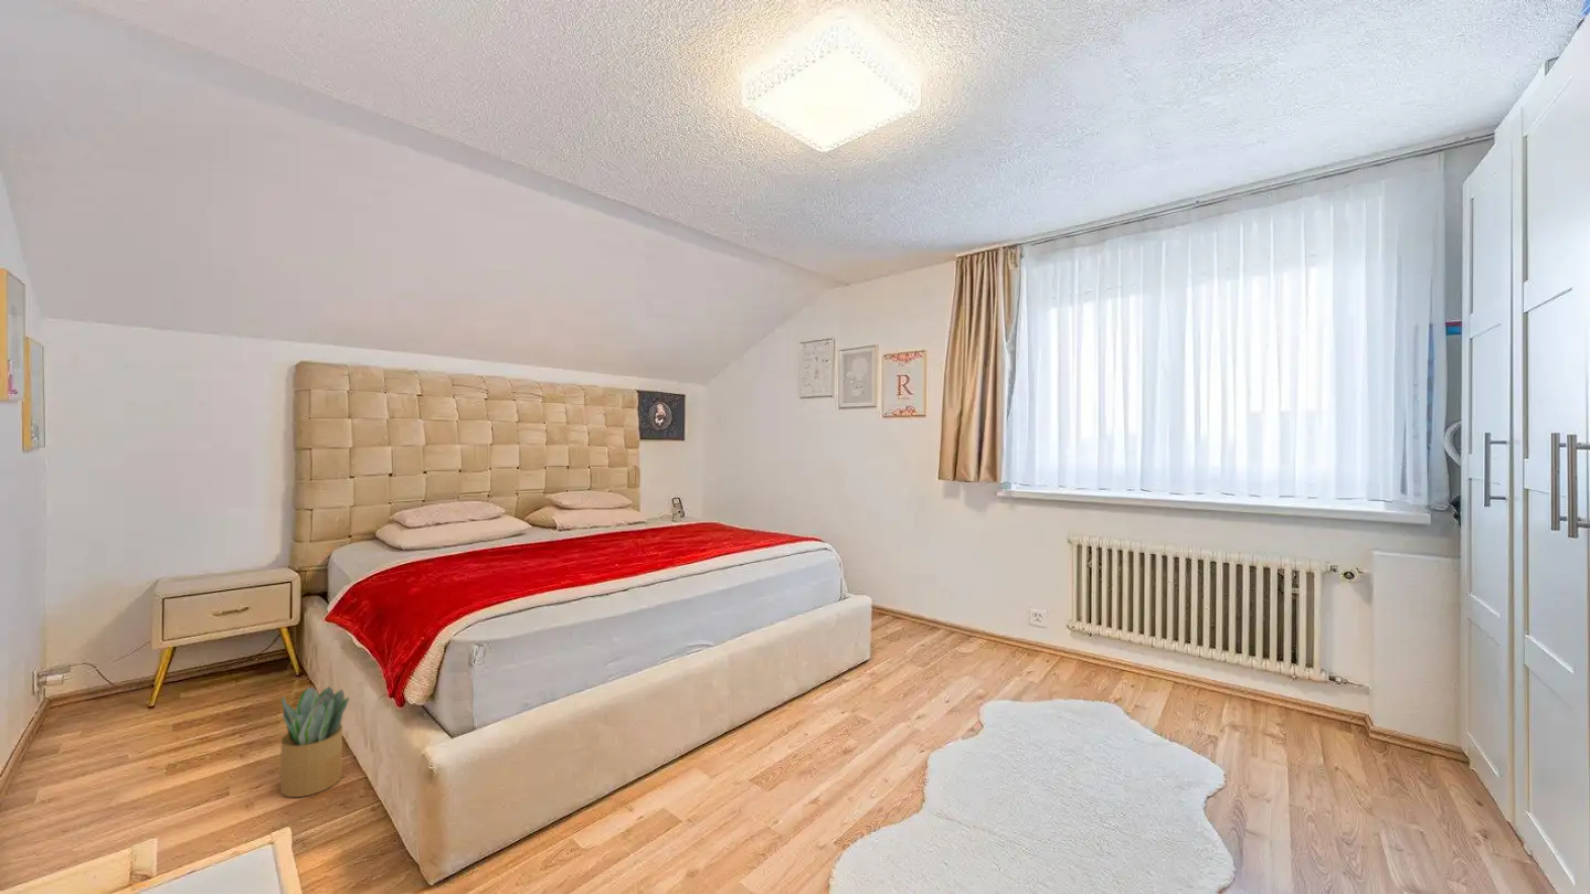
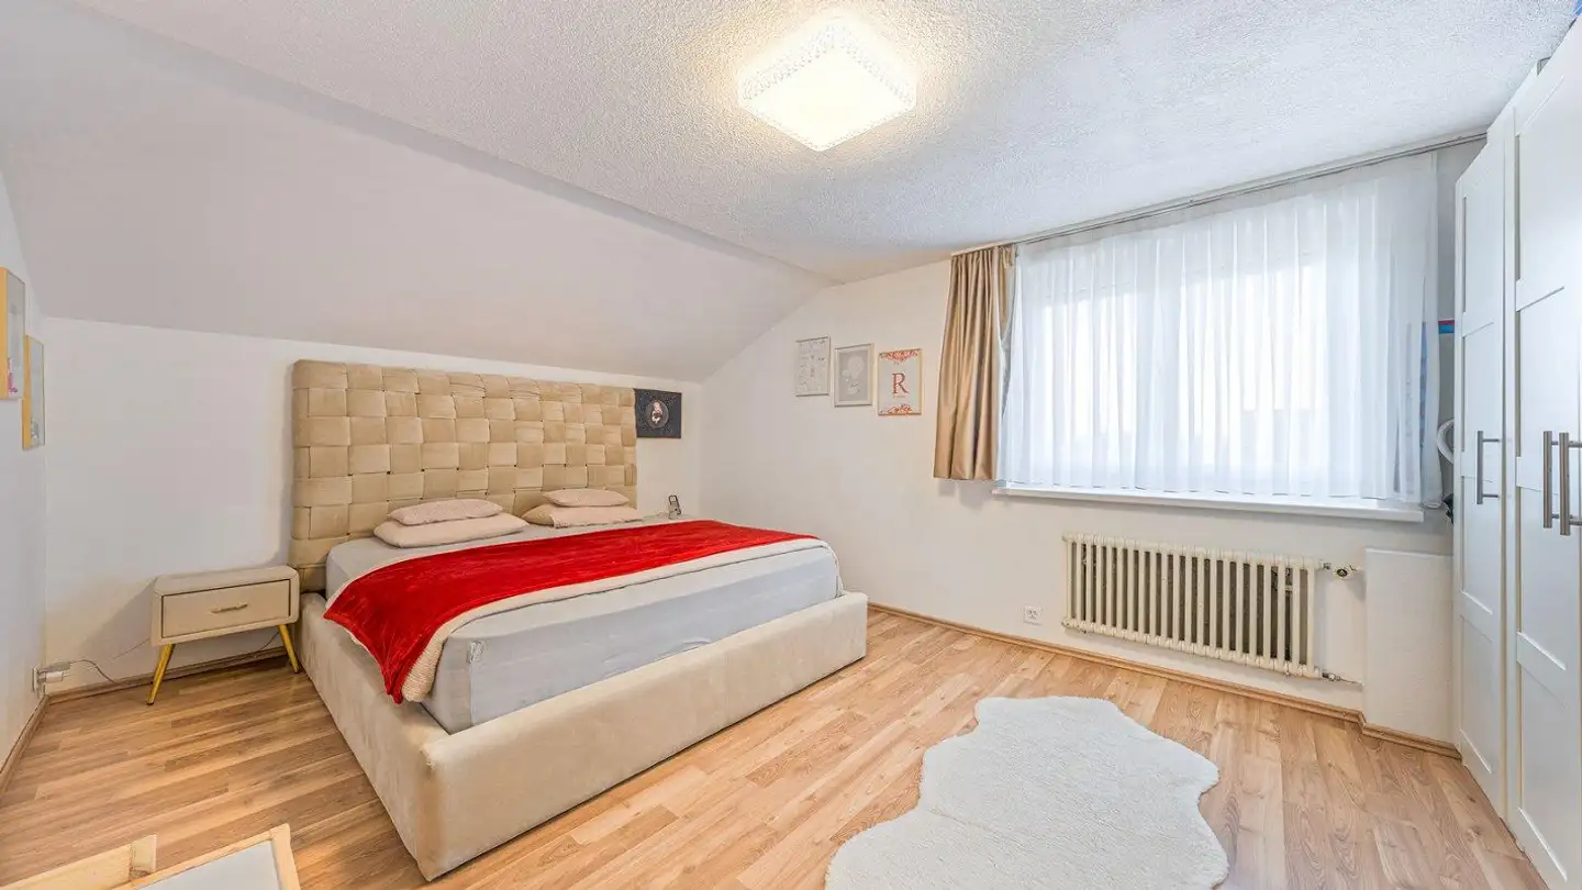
- potted plant [279,685,351,798]
